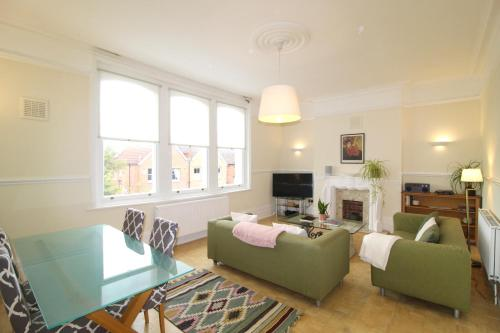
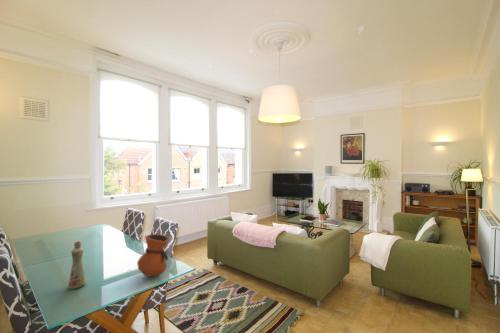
+ vase [136,233,171,277]
+ bottle [67,240,87,290]
